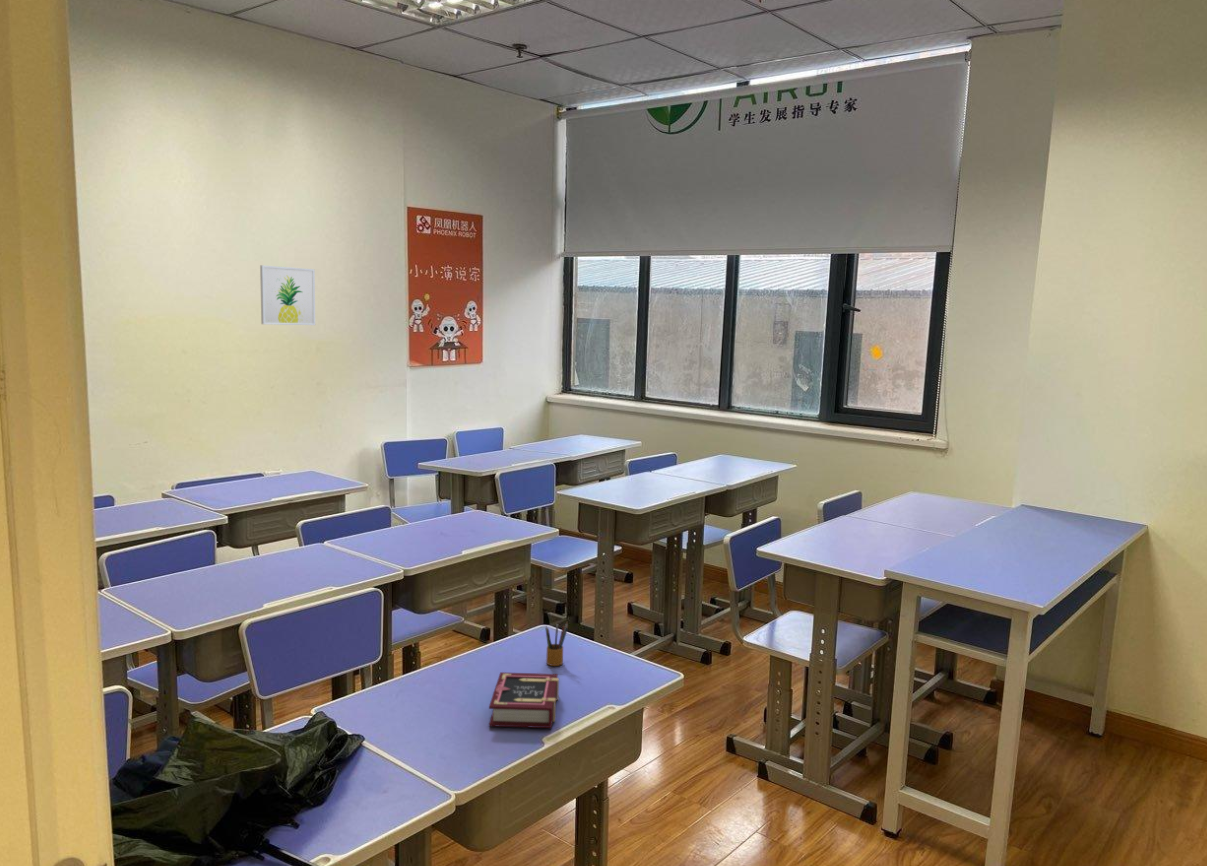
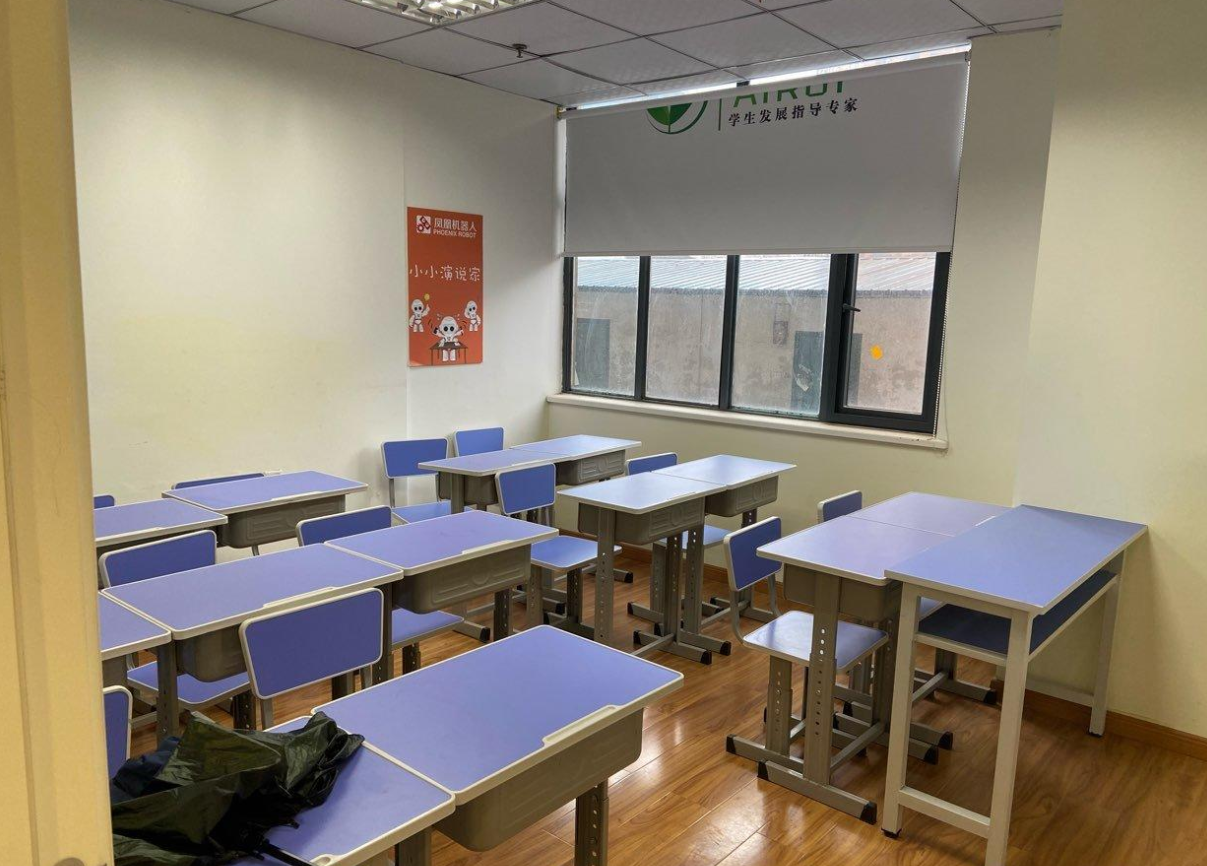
- pencil box [545,620,569,667]
- wall art [259,264,316,326]
- book [488,671,560,729]
